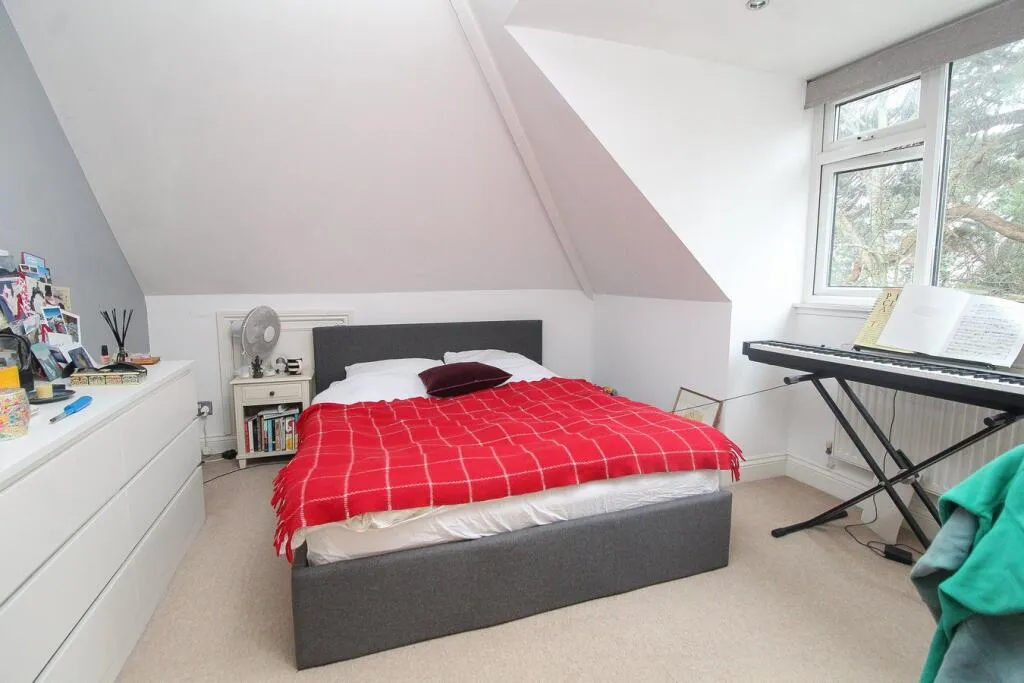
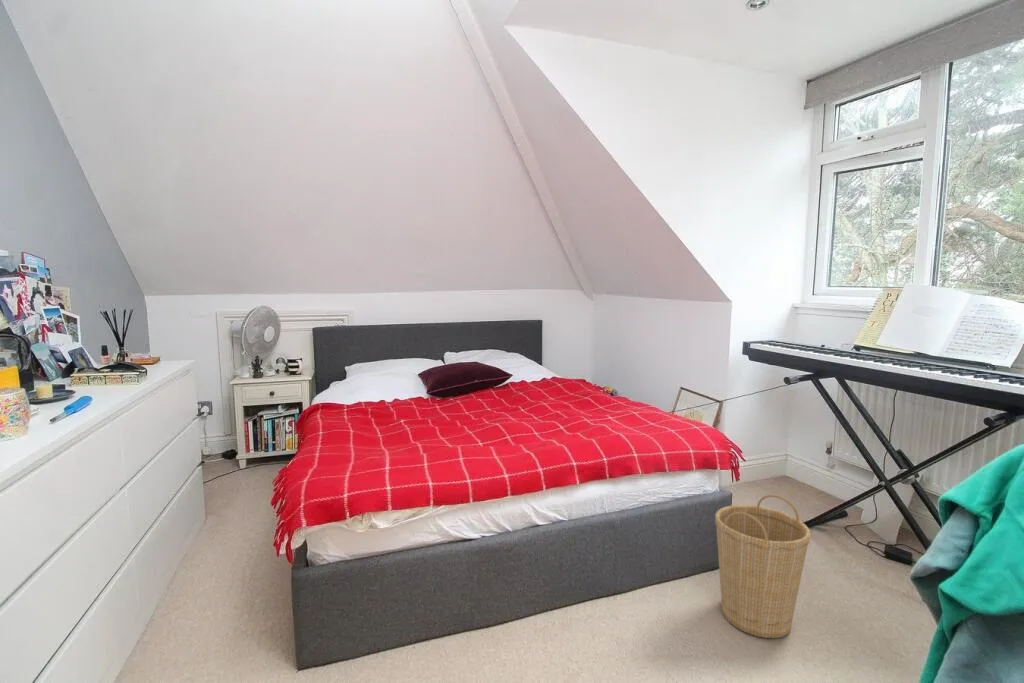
+ basket [714,494,812,639]
